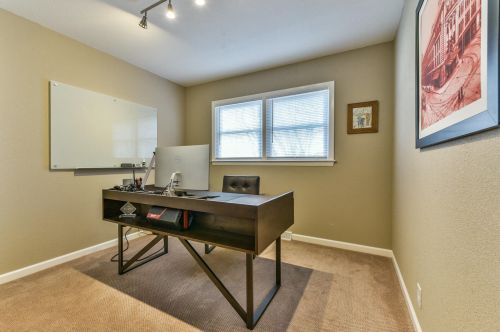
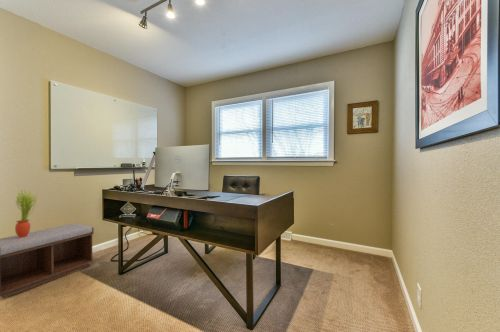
+ bench [0,222,95,299]
+ potted plant [14,189,39,238]
